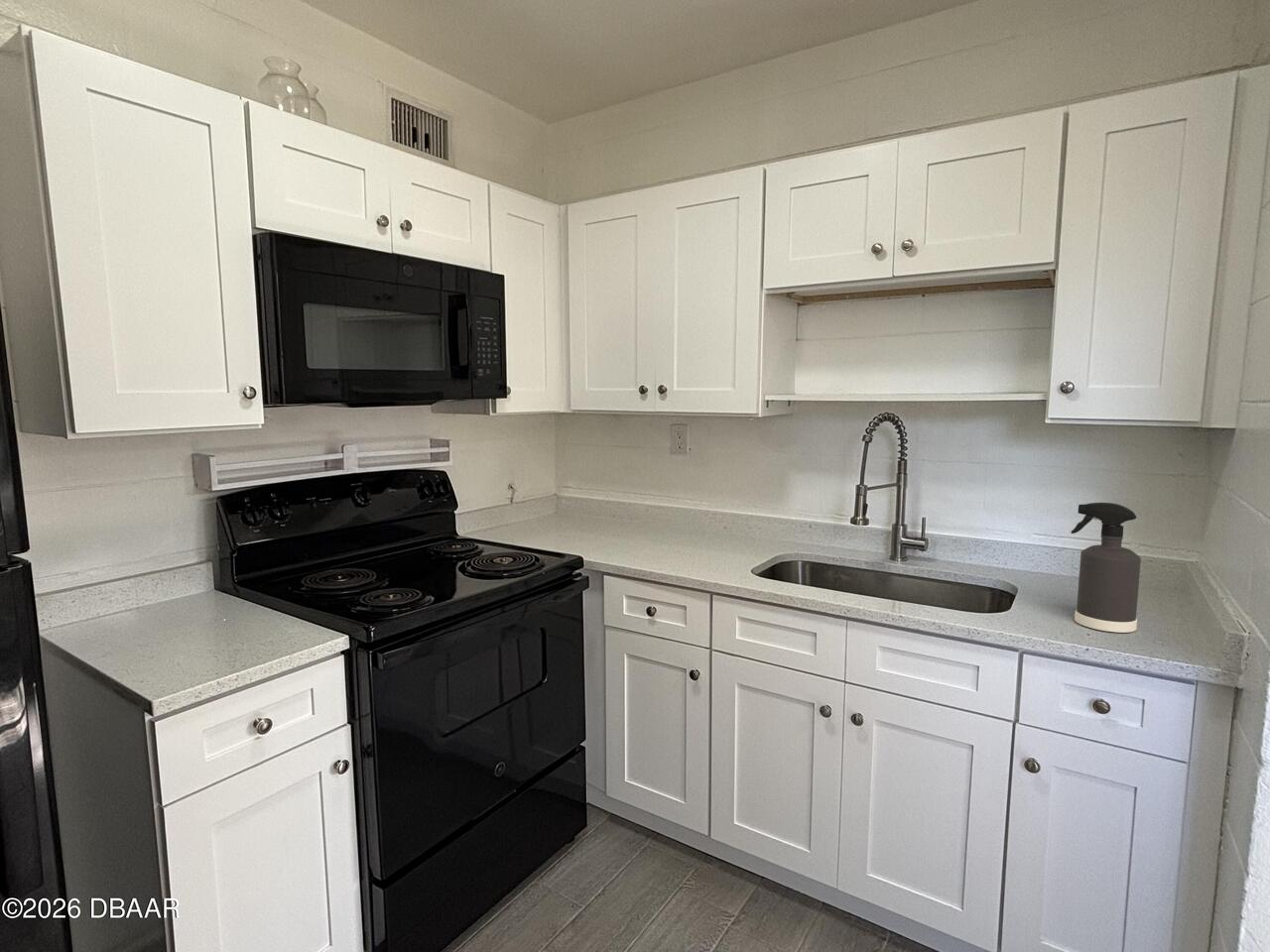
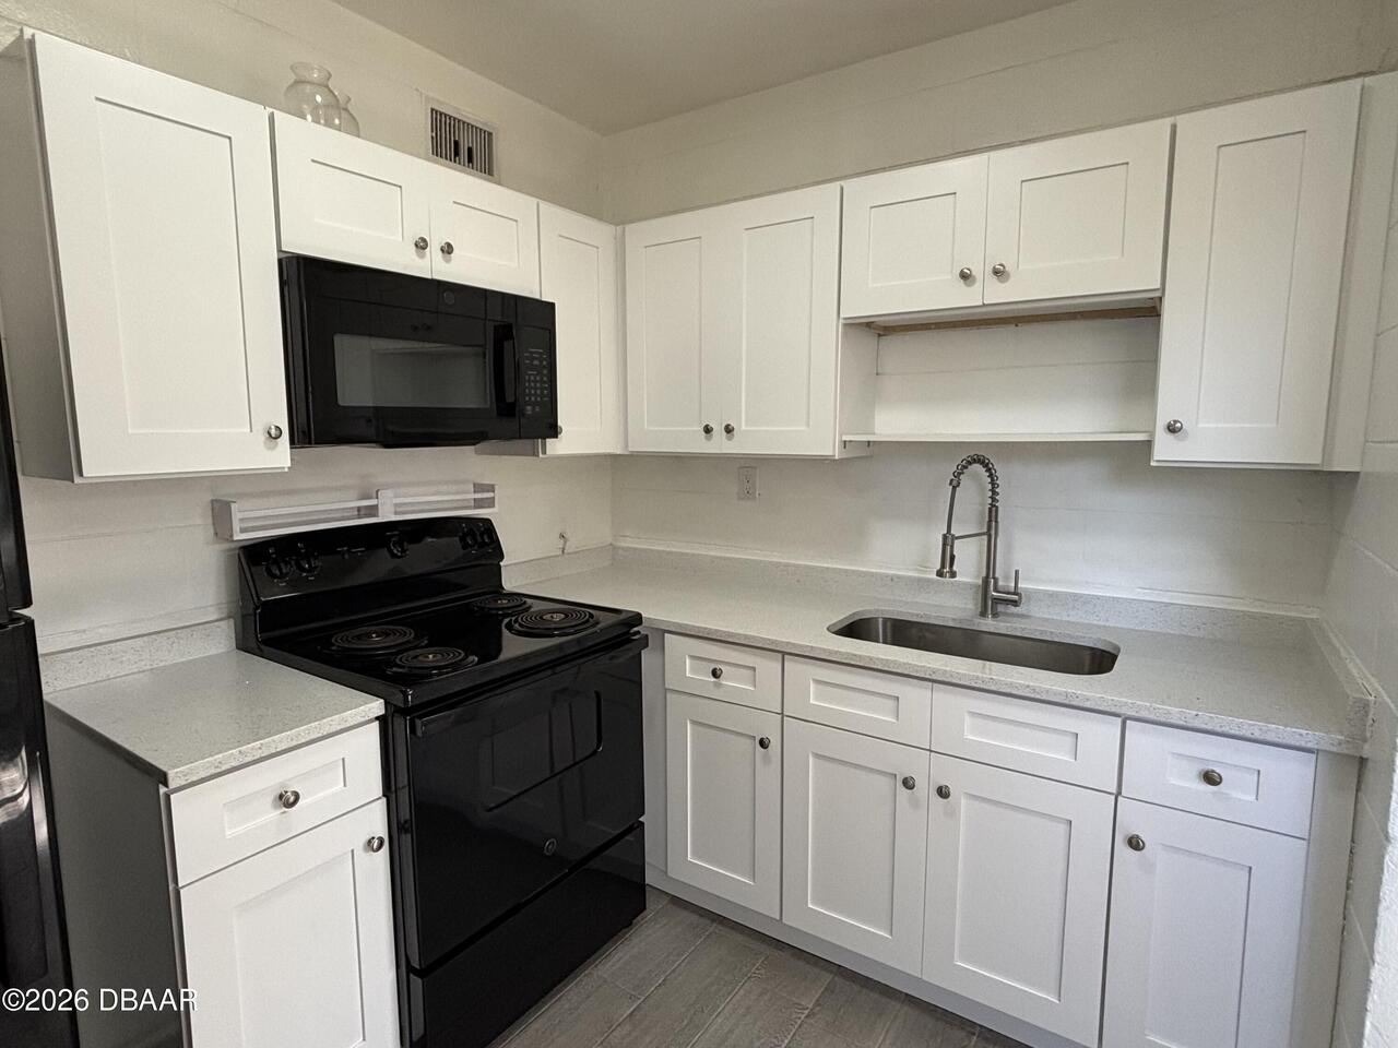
- spray bottle [1070,502,1142,634]
